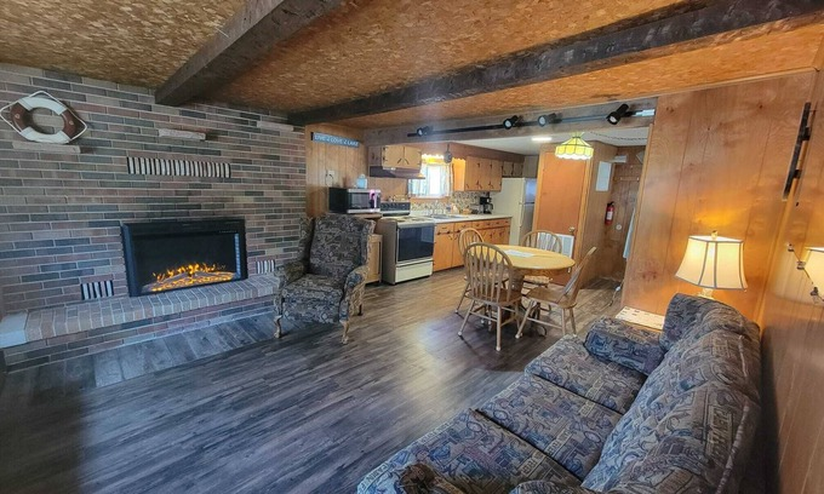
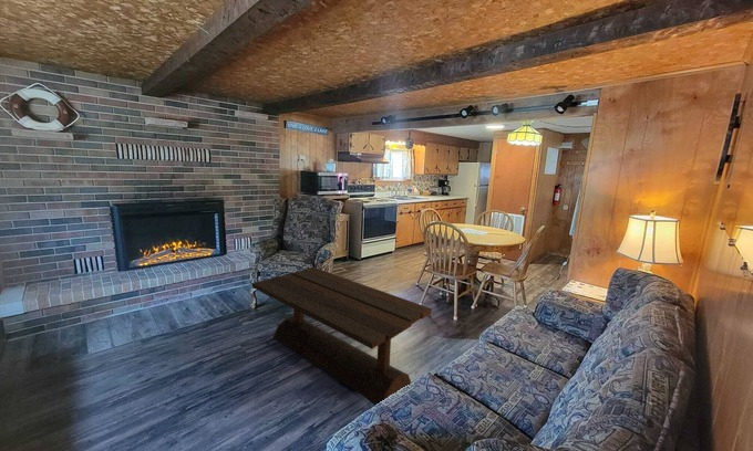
+ coffee table [251,266,433,407]
